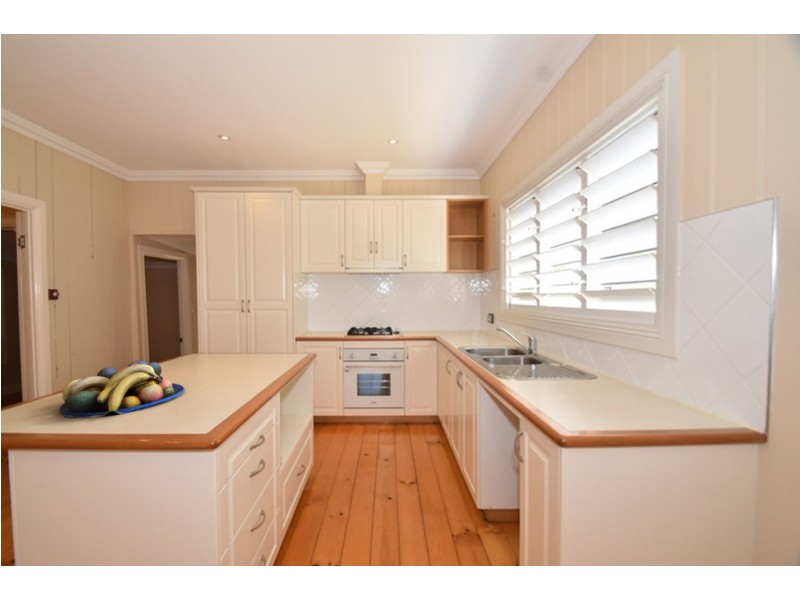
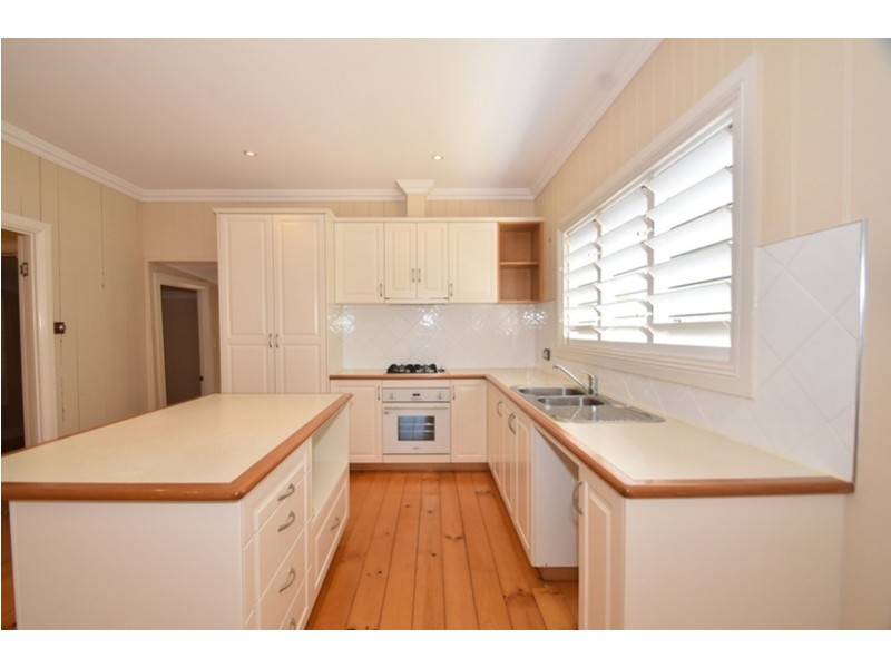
- fruit bowl [58,360,186,420]
